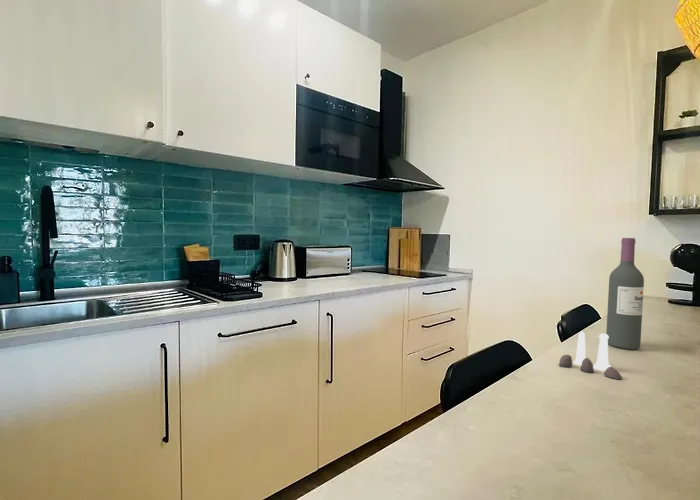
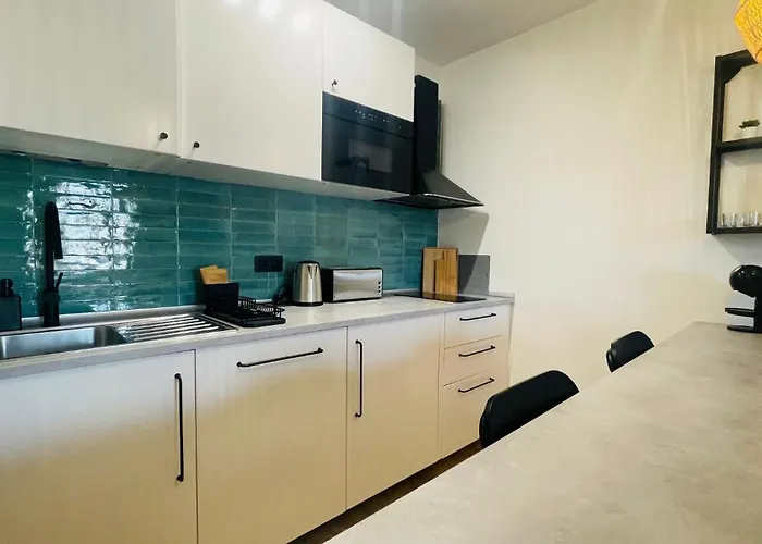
- salt and pepper shaker set [558,331,623,380]
- wine bottle [605,237,645,350]
